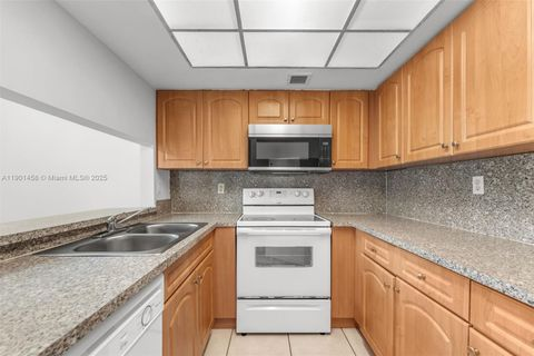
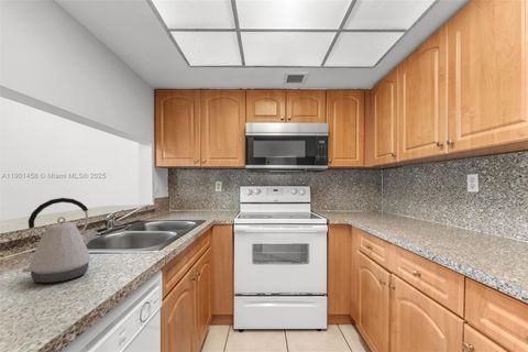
+ kettle [22,197,99,284]
